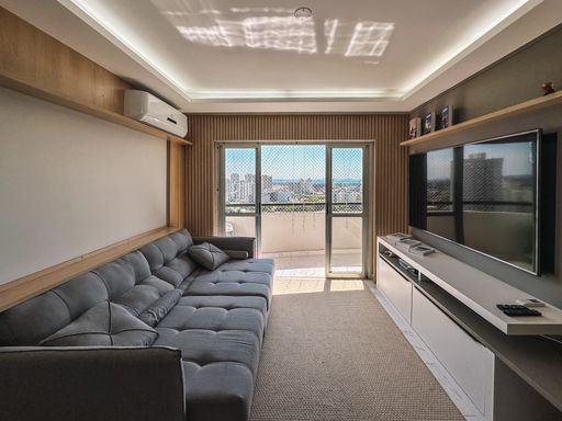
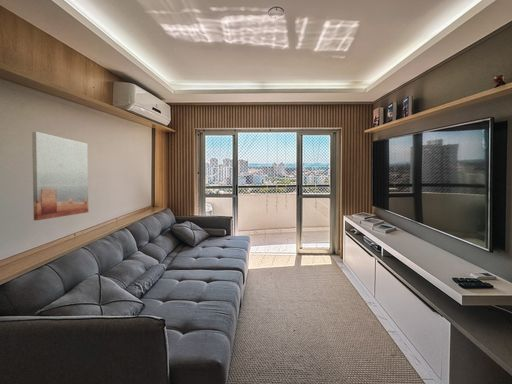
+ wall art [31,131,89,221]
